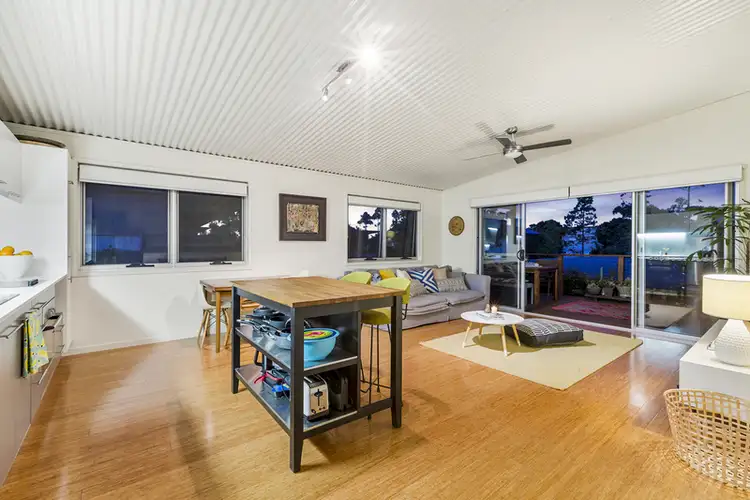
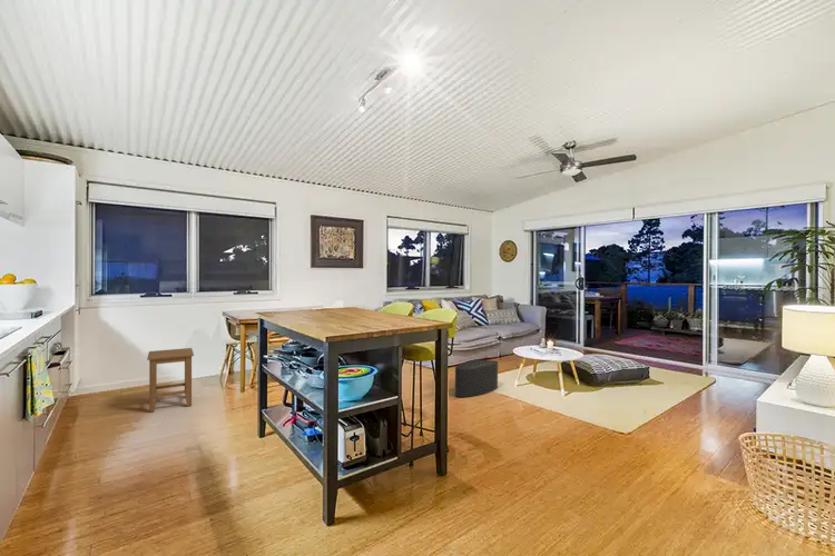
+ ottoman [454,359,499,398]
+ stool [146,347,195,413]
